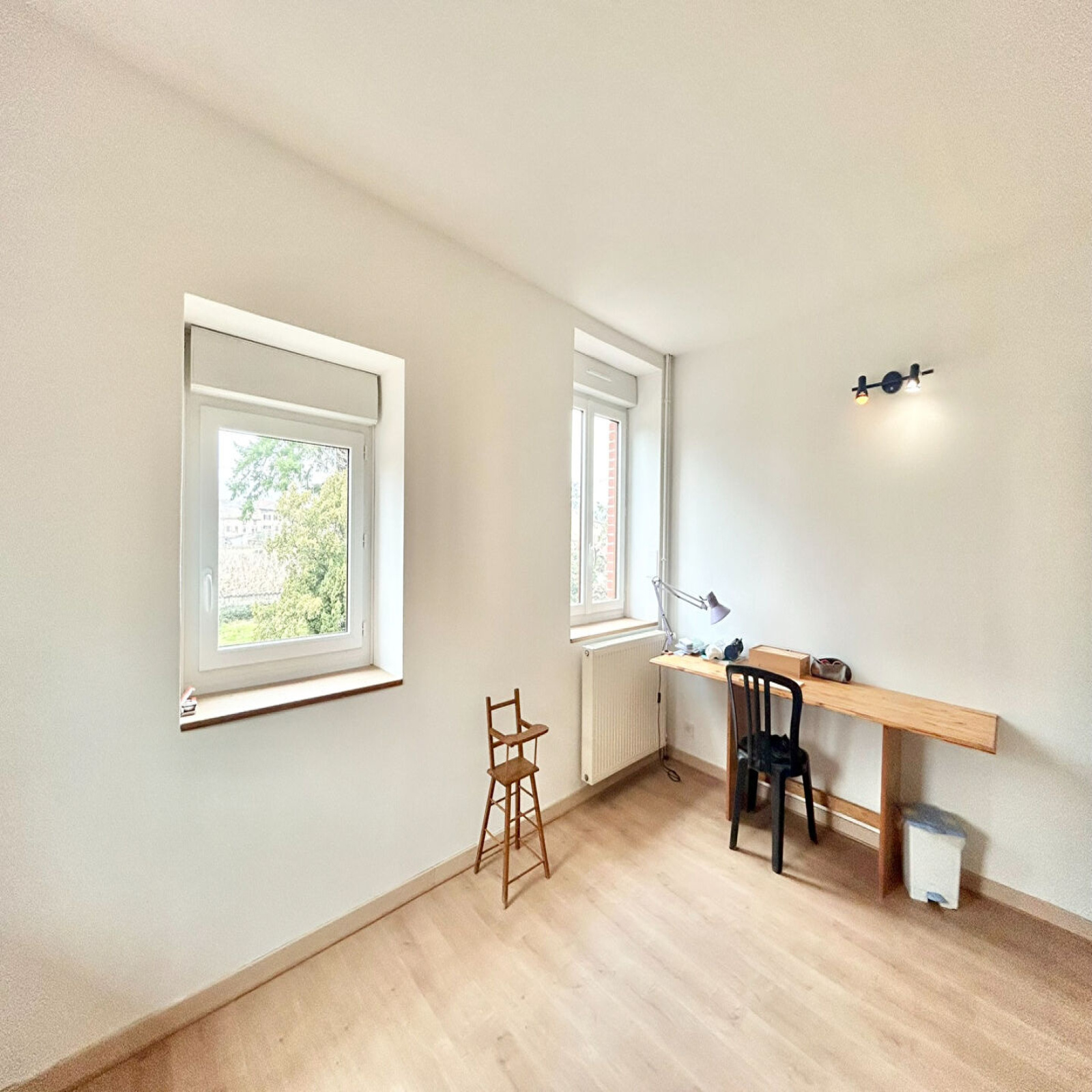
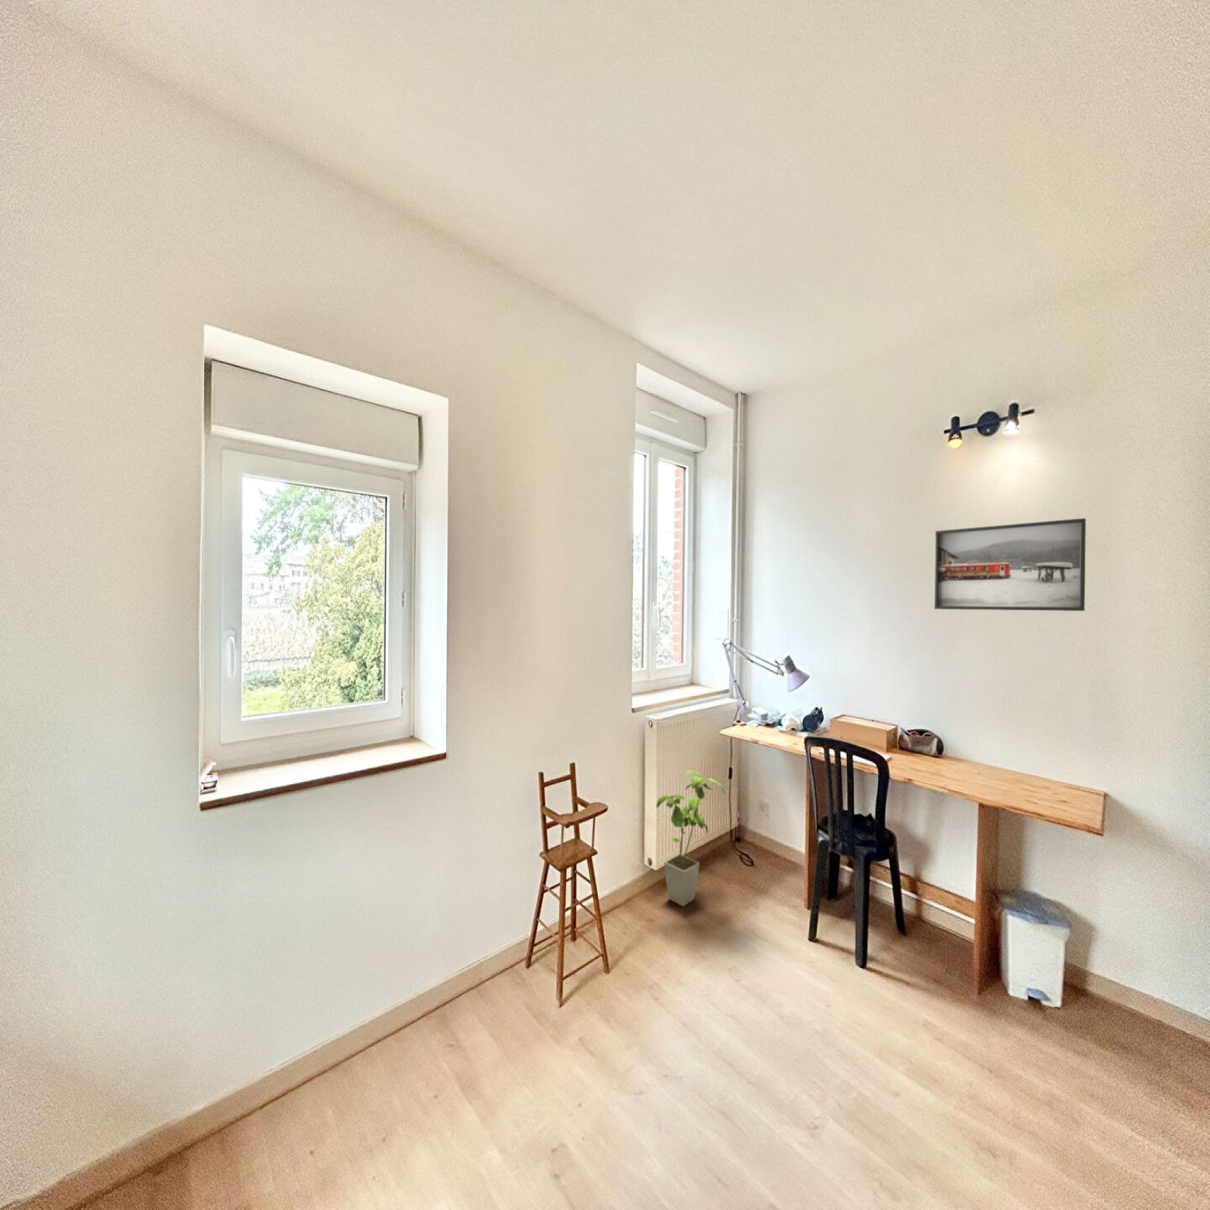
+ house plant [656,770,726,908]
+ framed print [933,517,1087,612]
